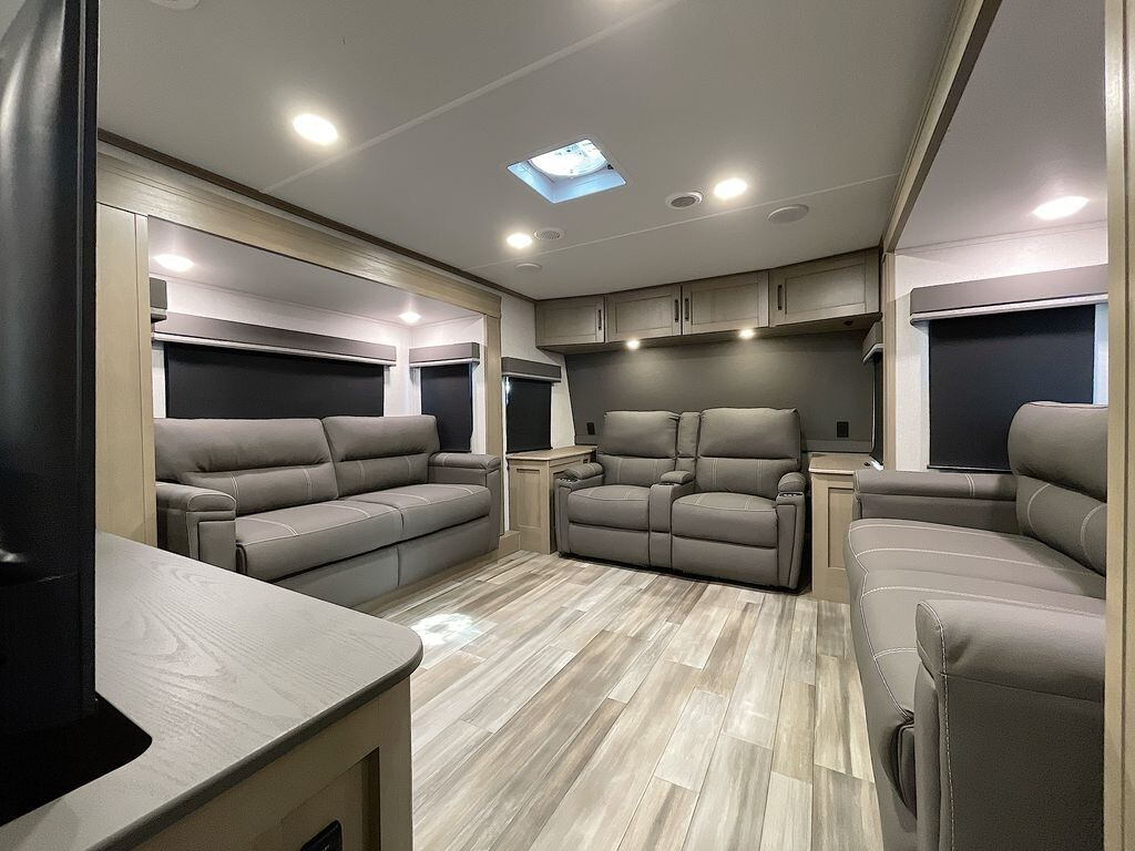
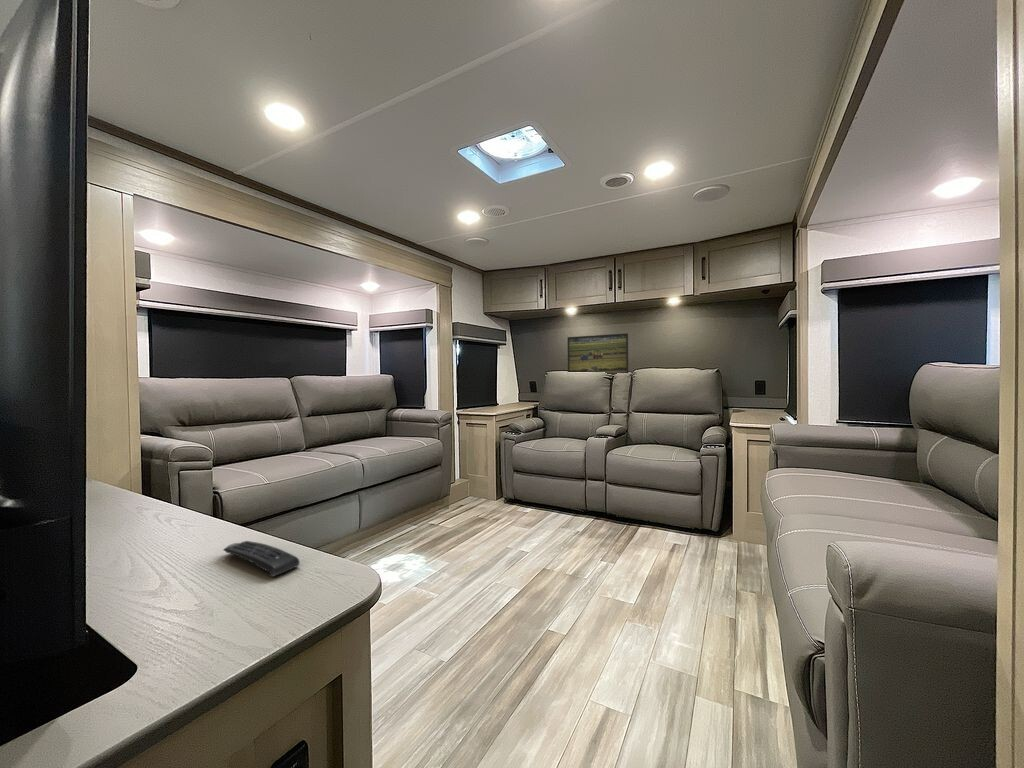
+ remote control [222,540,301,578]
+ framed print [566,332,630,376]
